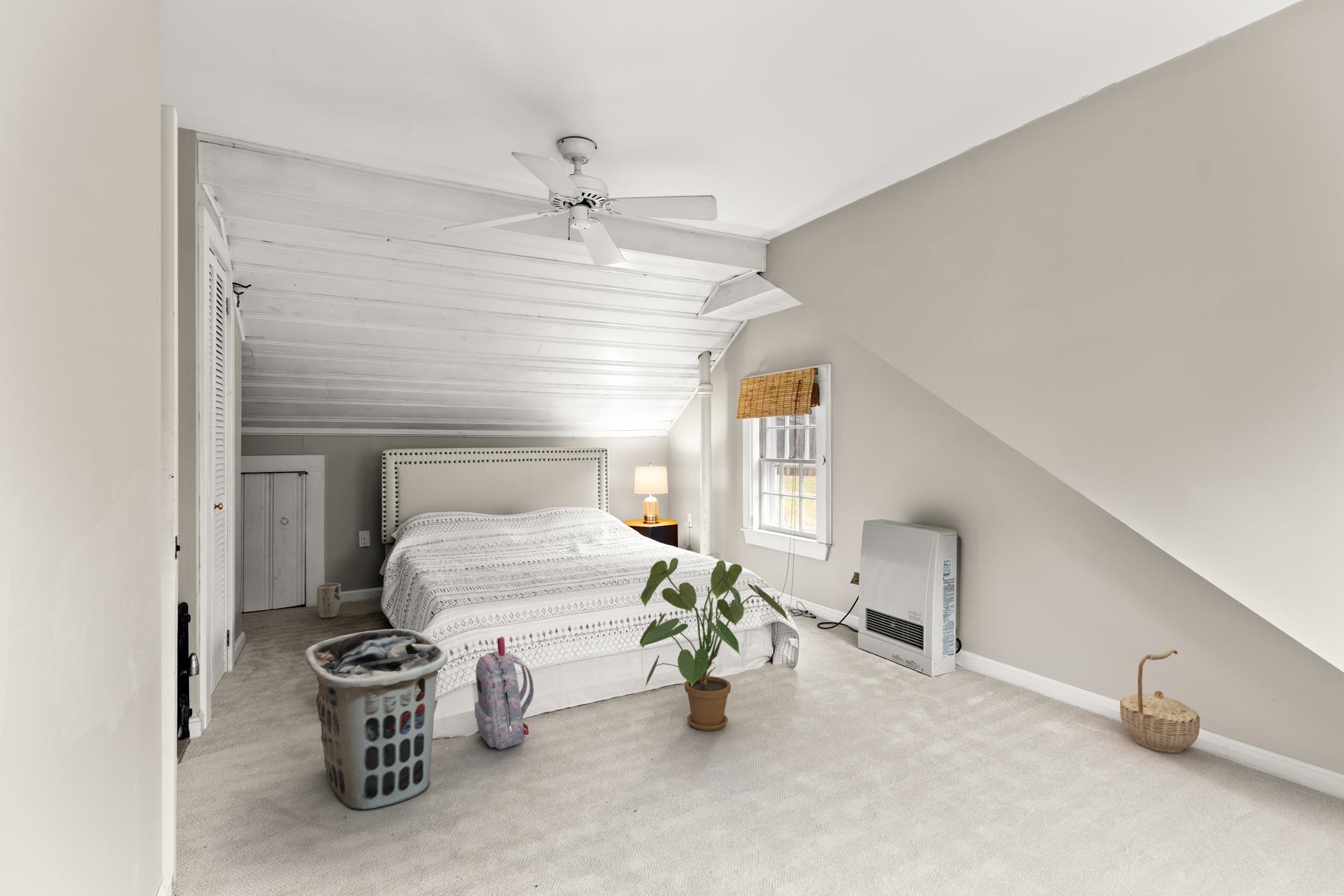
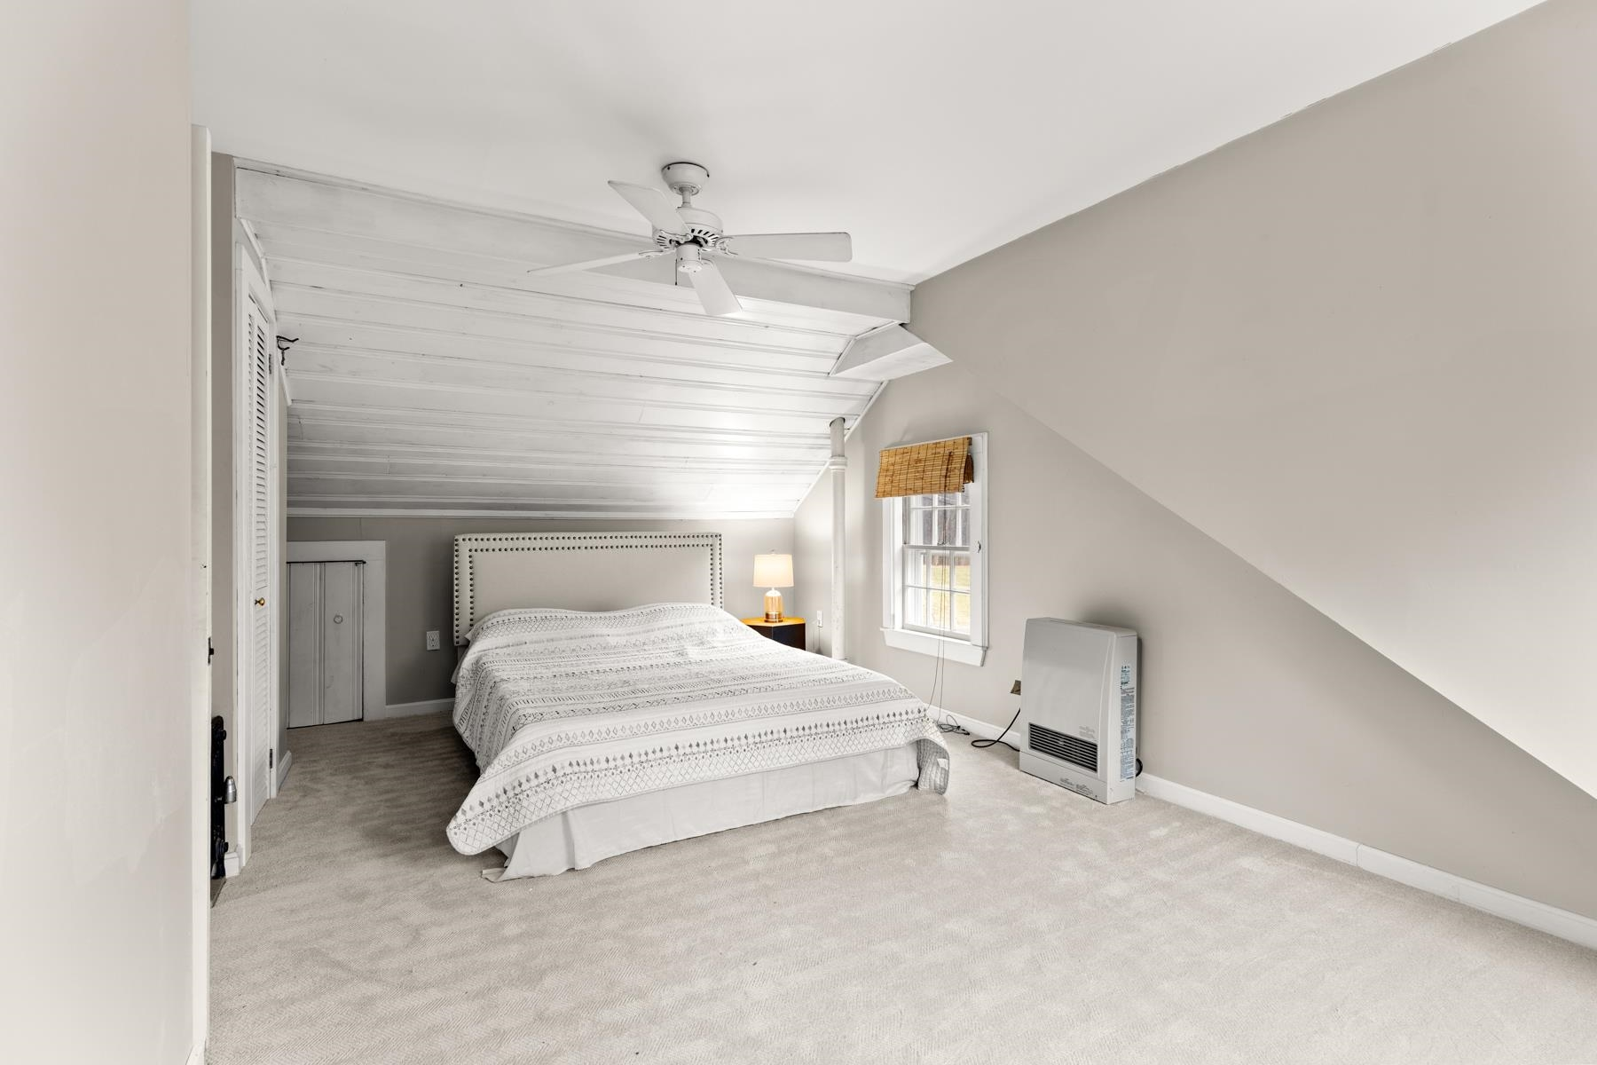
- backpack [474,636,535,750]
- house plant [638,557,791,731]
- clothes hamper [305,628,448,810]
- basket [1119,649,1201,754]
- plant pot [316,582,341,619]
